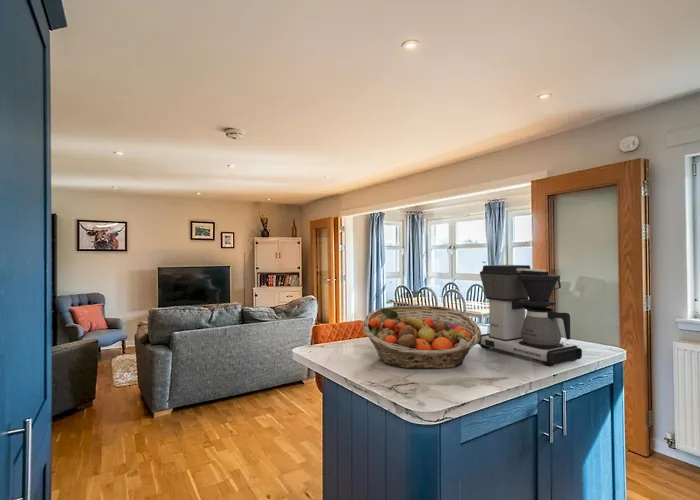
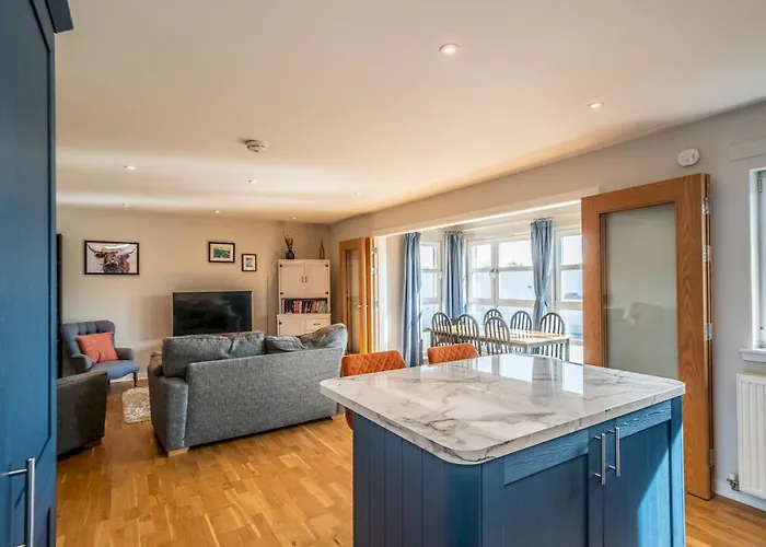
- coffee maker [477,264,583,368]
- fruit basket [362,304,482,370]
